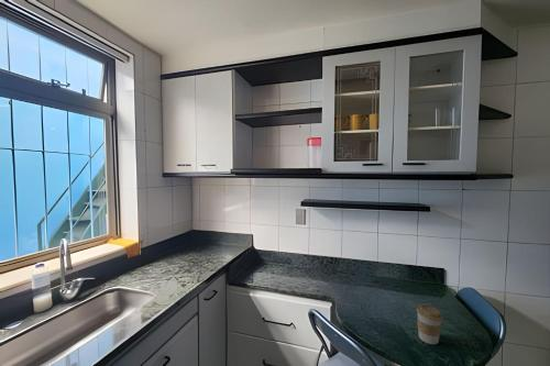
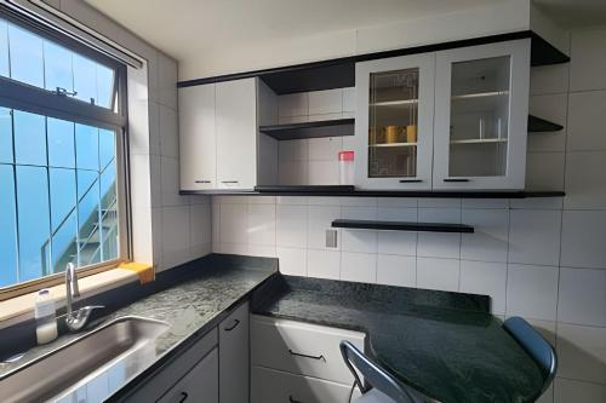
- coffee cup [416,303,443,345]
